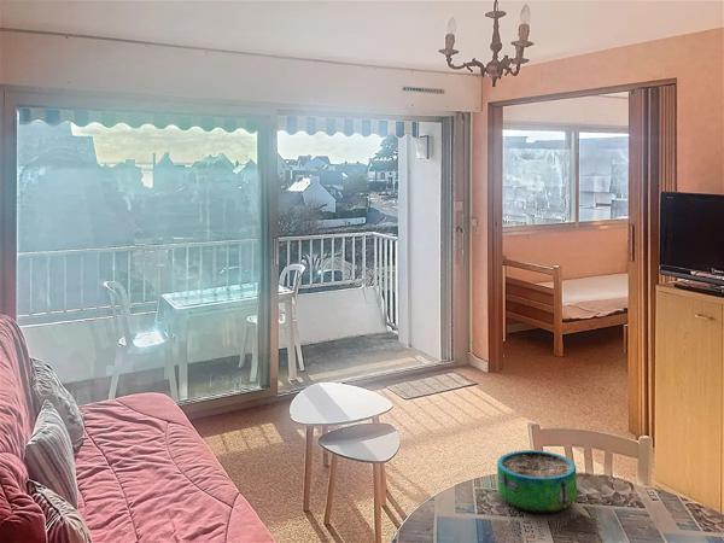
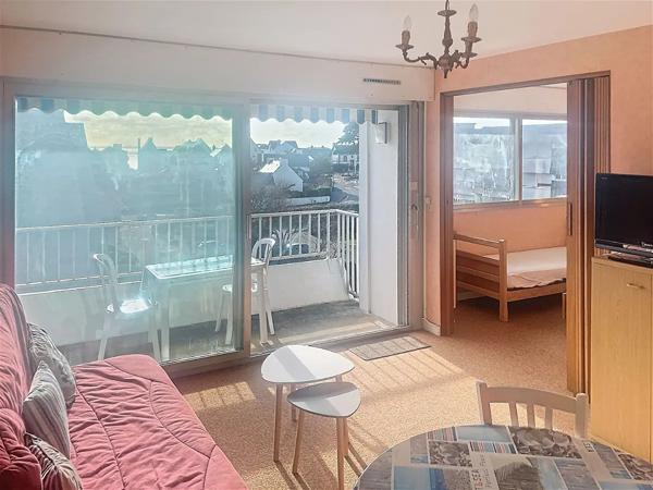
- decorative bowl [496,449,578,514]
